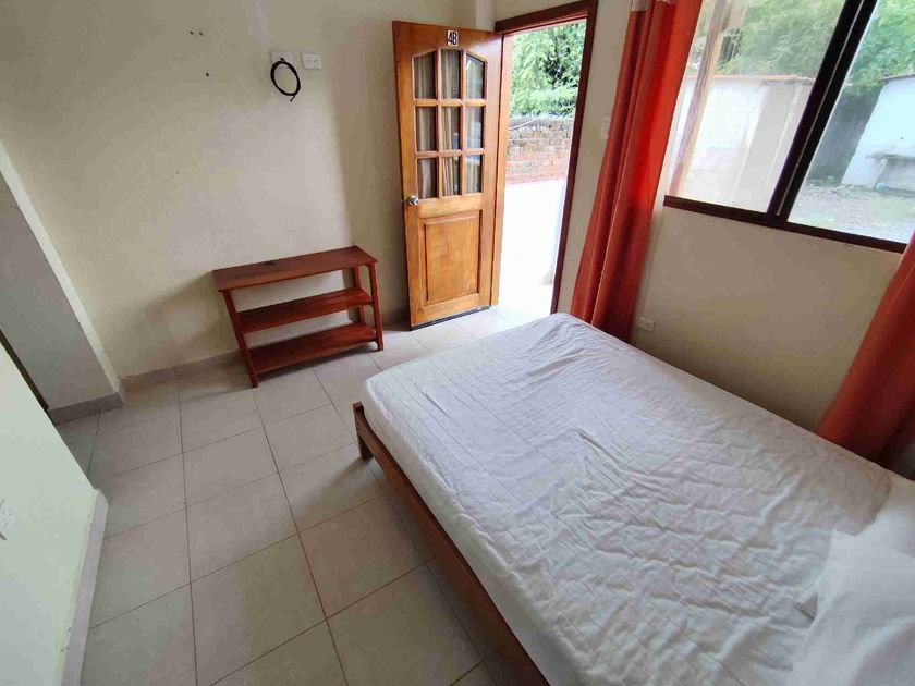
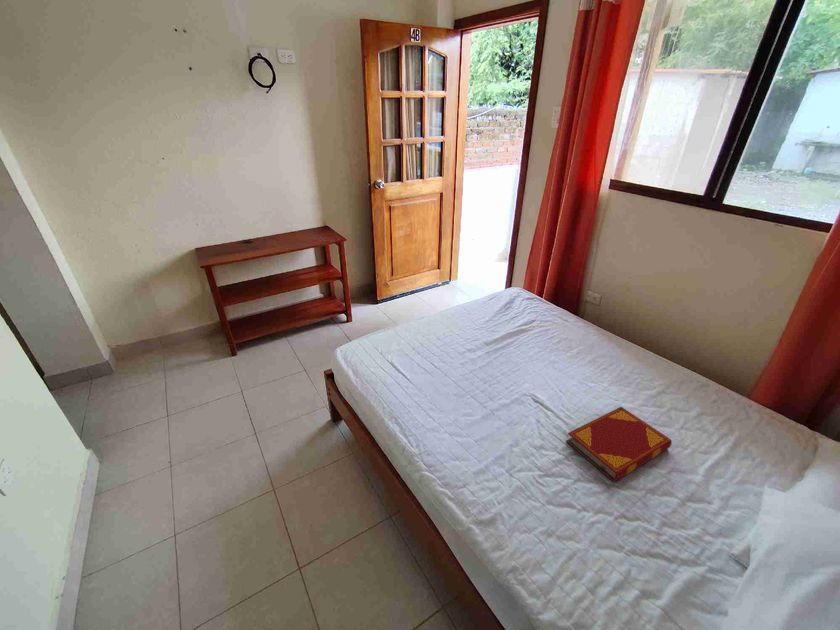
+ hardback book [565,406,673,483]
